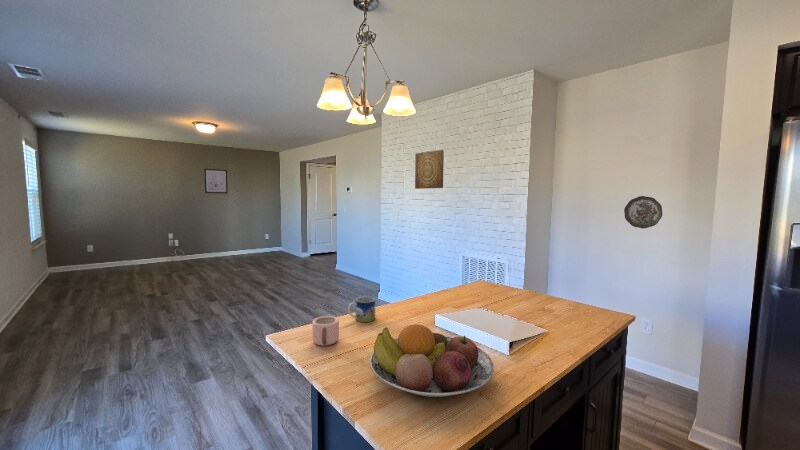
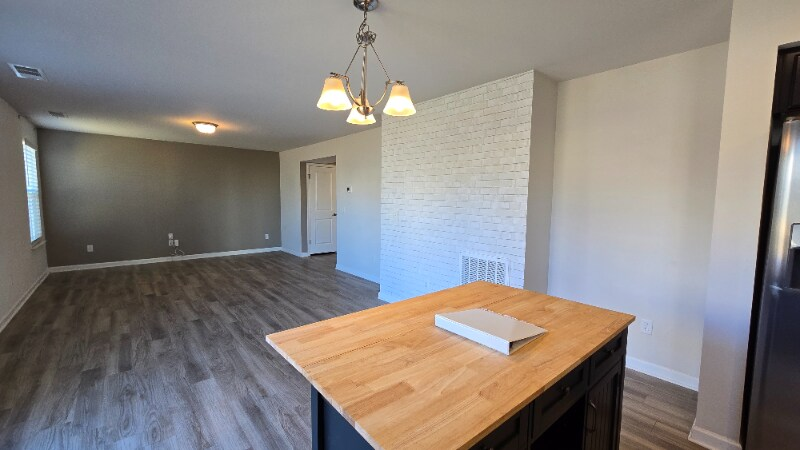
- fruit bowl [369,324,495,398]
- decorative plate [623,195,663,229]
- mug [347,296,376,323]
- mug [311,315,340,347]
- wall art [414,149,445,190]
- wall art [203,168,229,195]
